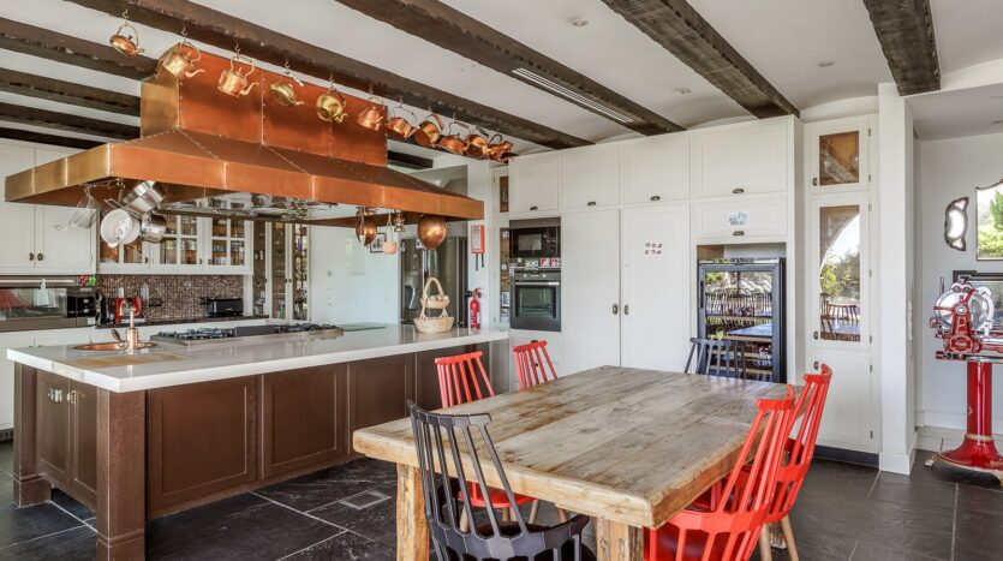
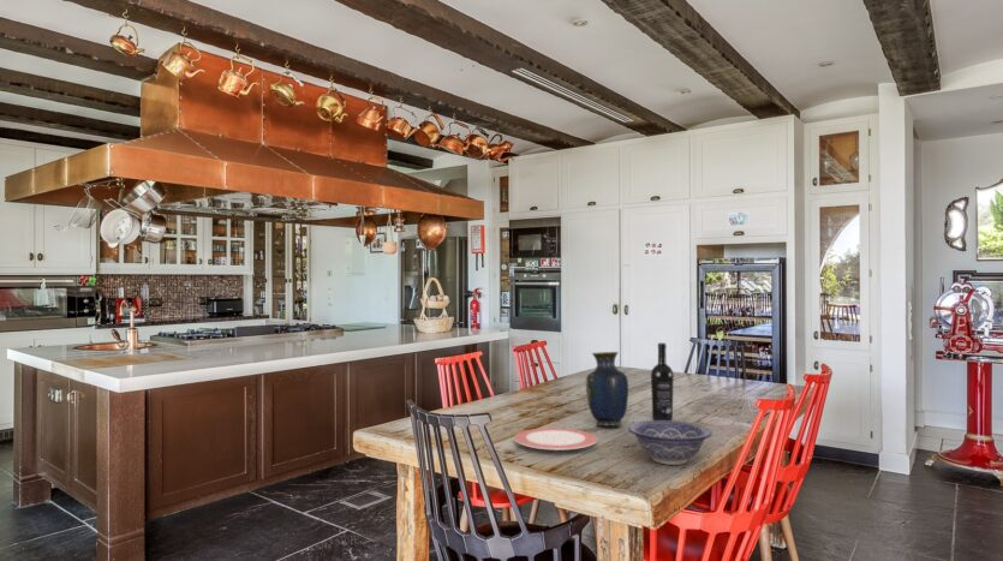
+ decorative bowl [627,419,714,466]
+ vase [585,351,629,428]
+ wine bottle [650,342,675,420]
+ plate [513,426,598,452]
